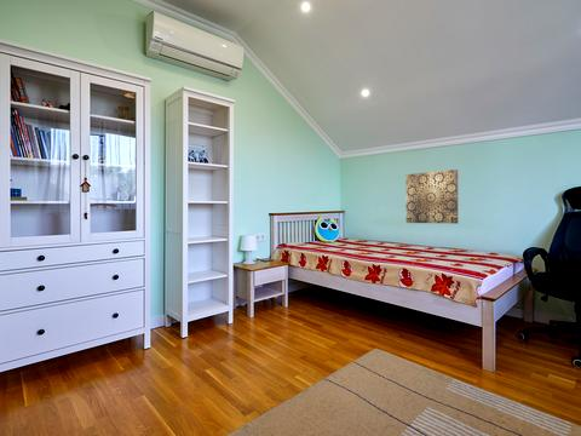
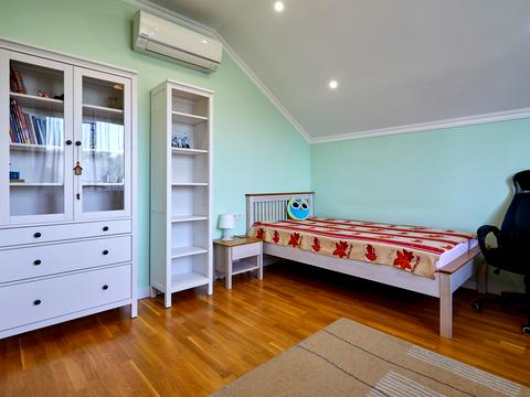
- wall art [404,168,460,225]
